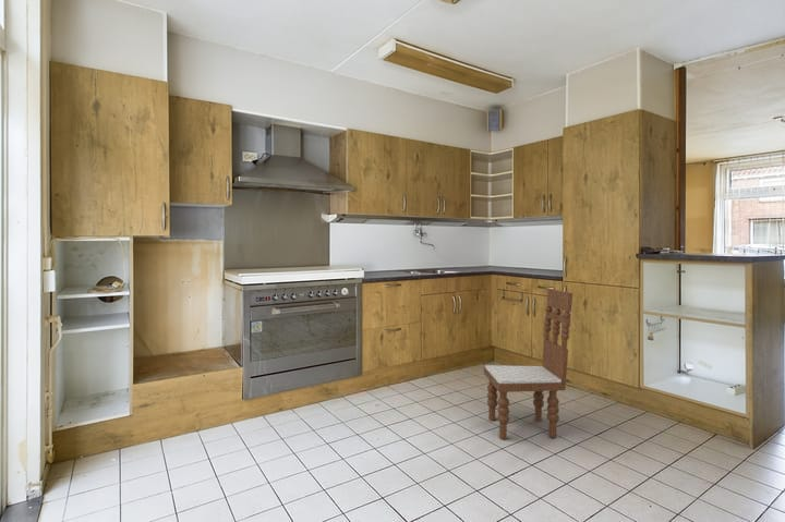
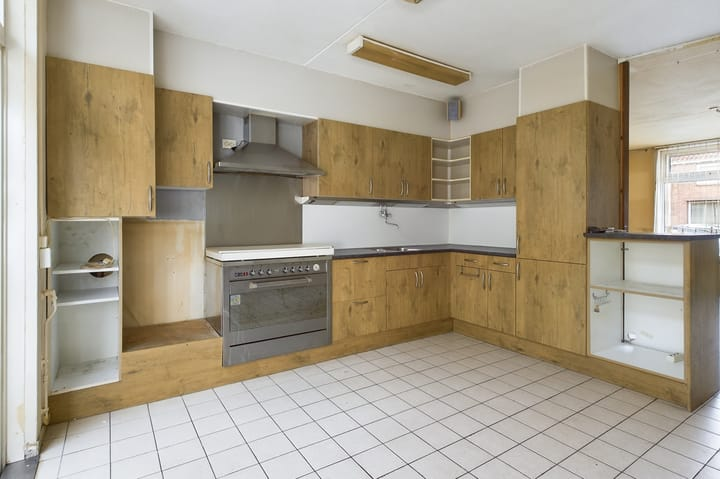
- dining chair [483,288,573,440]
